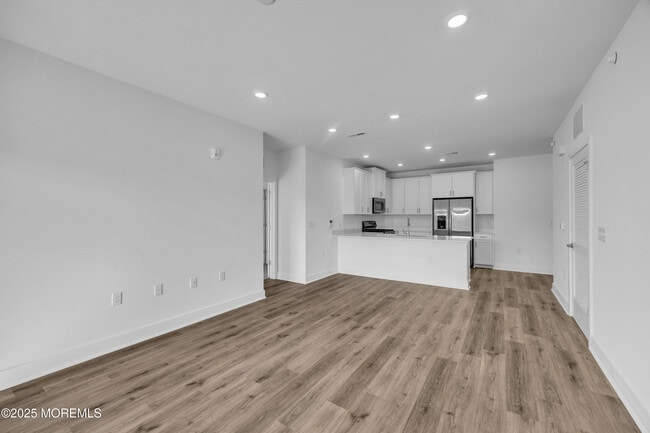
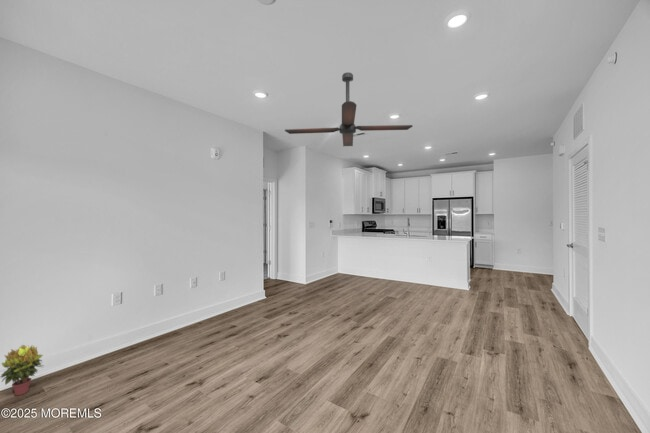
+ ceiling fan [284,71,414,147]
+ potted plant [0,344,45,396]
